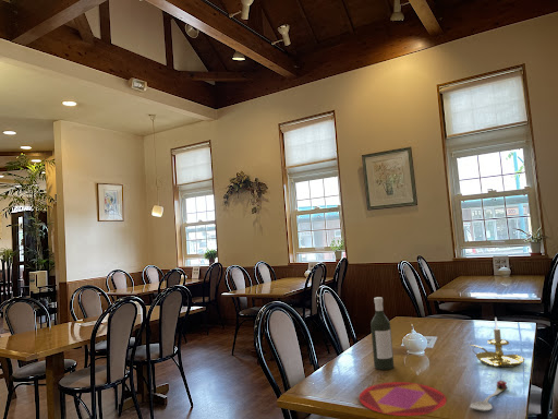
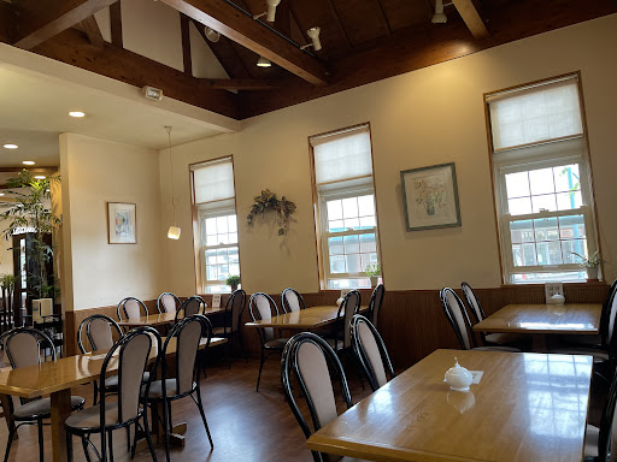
- spoon [469,380,509,412]
- plate [357,381,448,417]
- bottle [369,296,395,371]
- candle holder [469,316,525,369]
